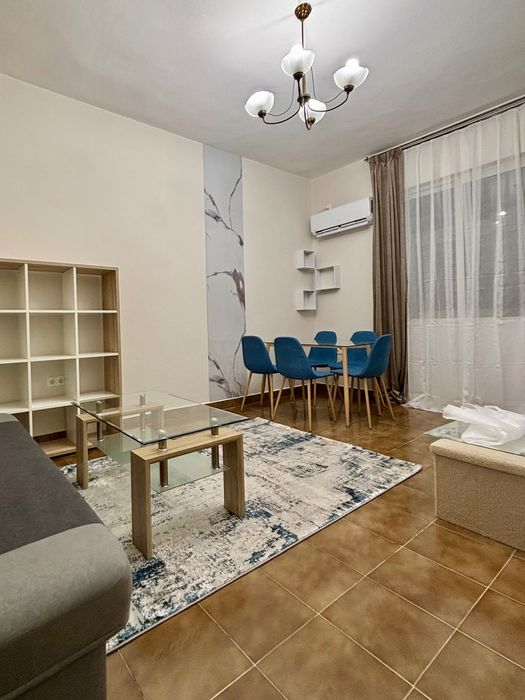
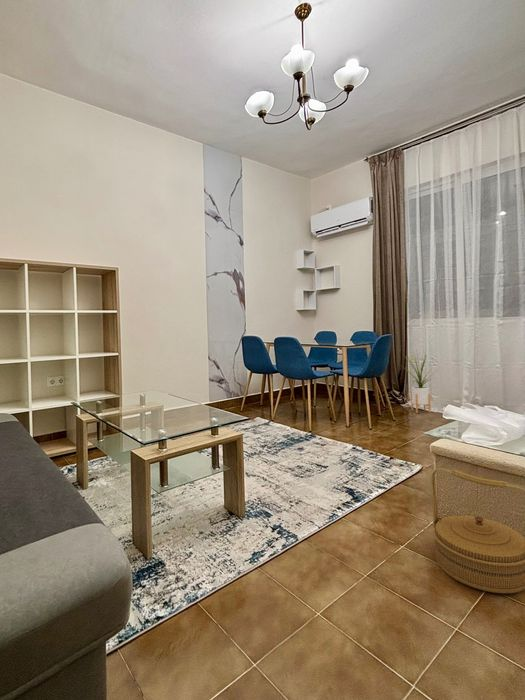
+ basket [430,466,525,595]
+ house plant [400,348,438,414]
